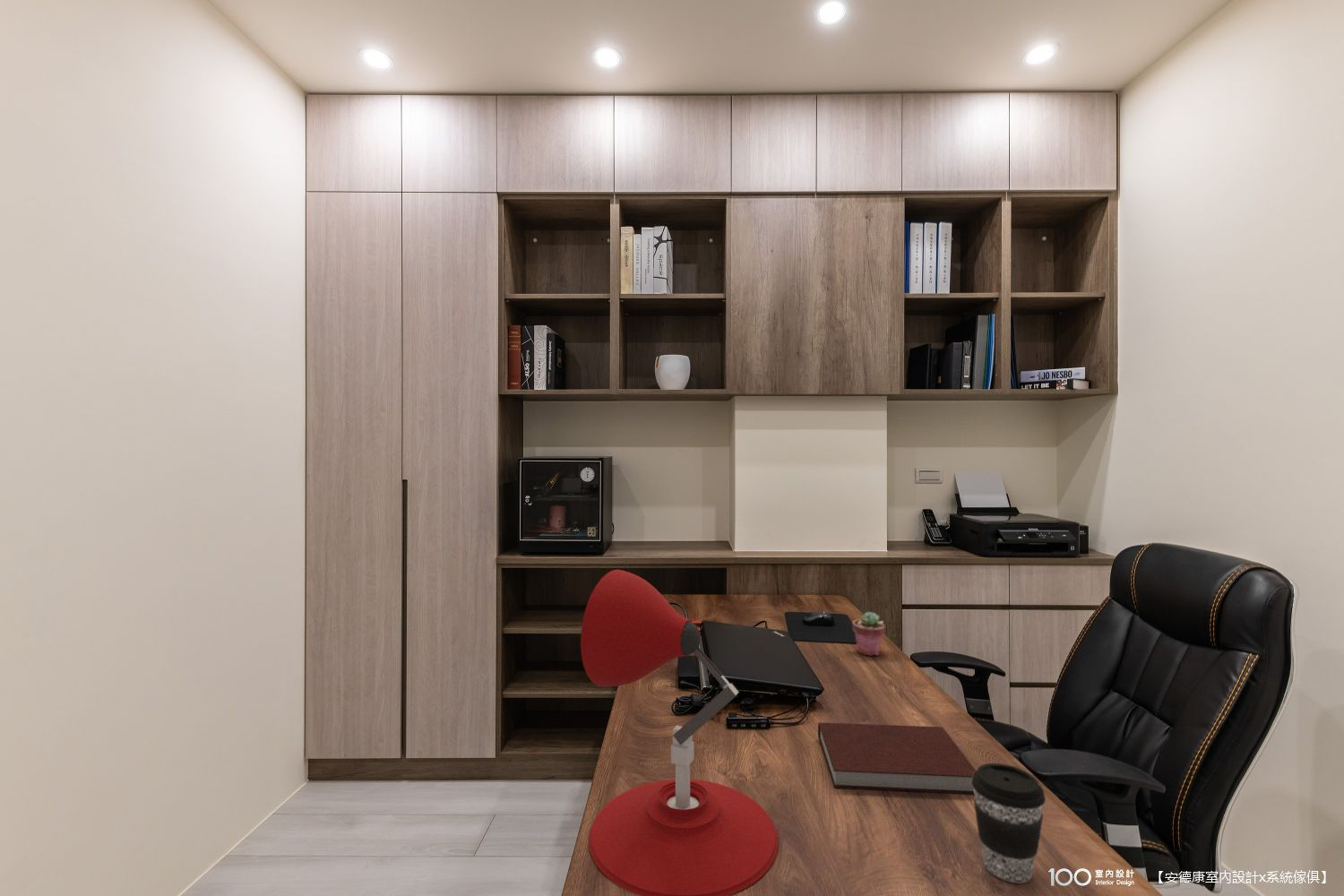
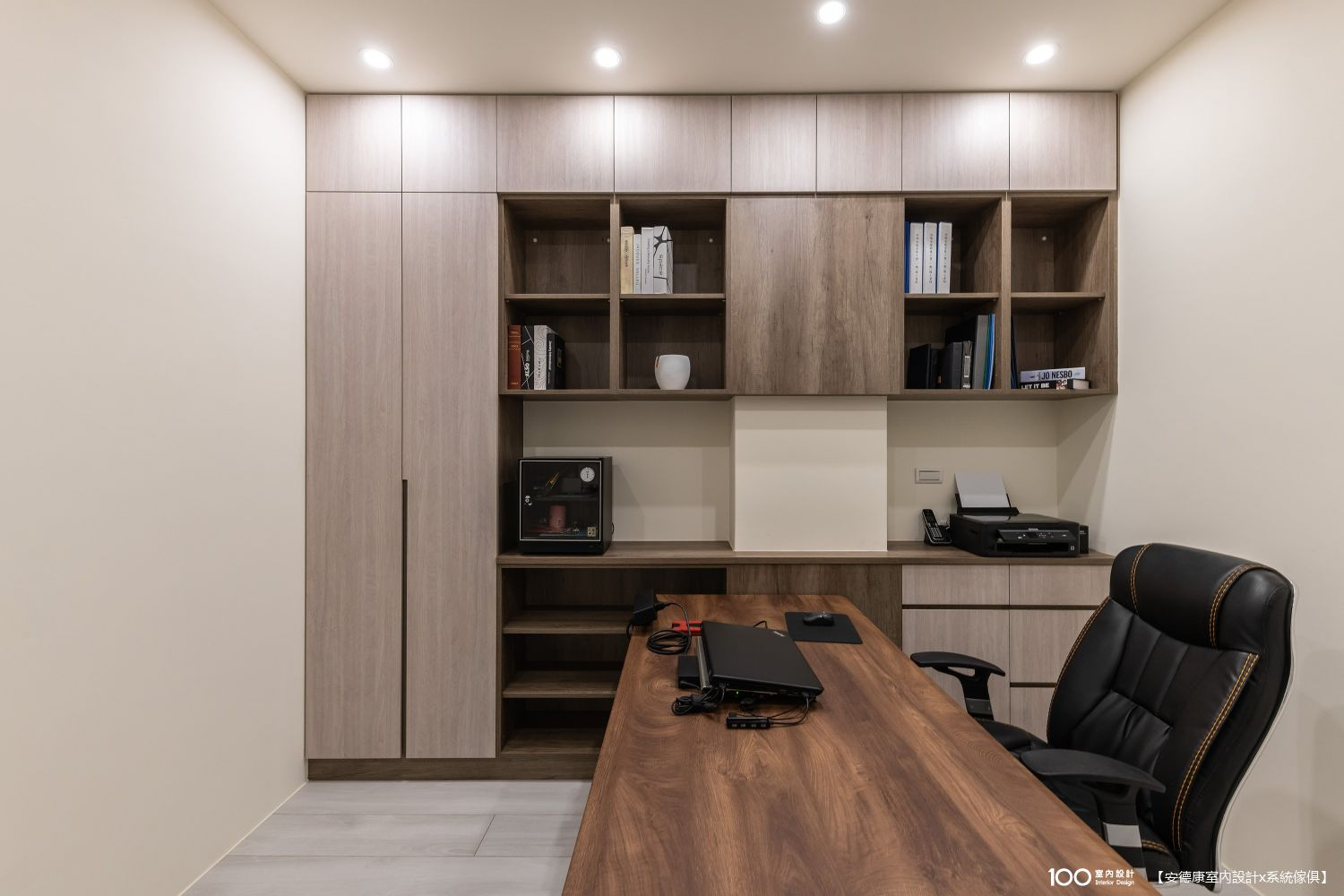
- potted succulent [852,611,885,657]
- desk lamp [580,569,780,896]
- coffee cup [971,762,1047,883]
- notebook [817,721,977,795]
